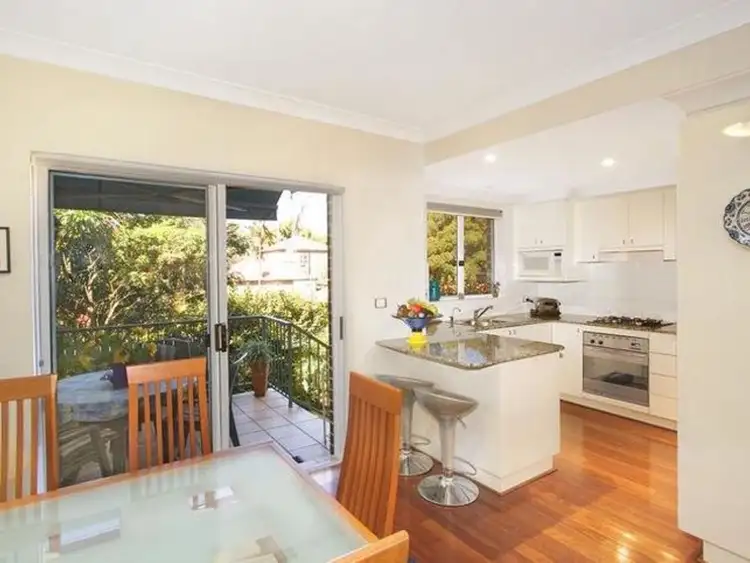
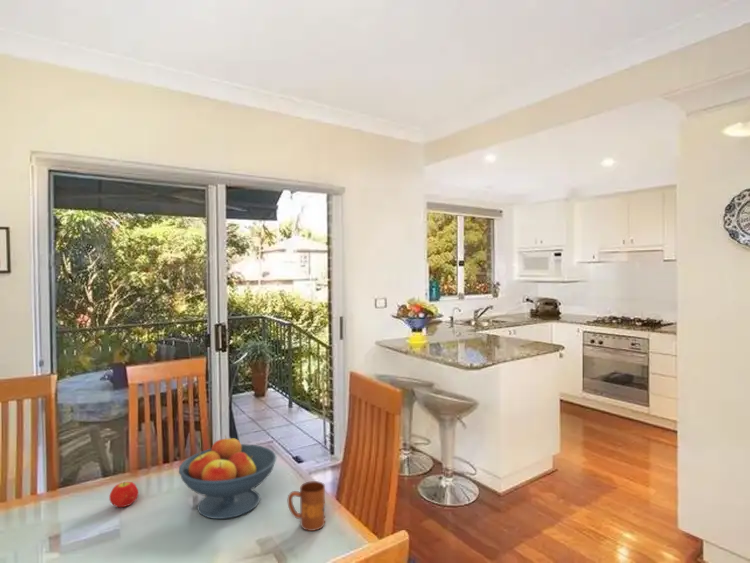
+ fruit bowl [178,434,277,520]
+ fruit [108,481,139,508]
+ mug [287,480,326,532]
